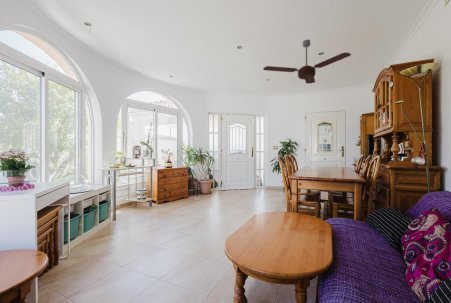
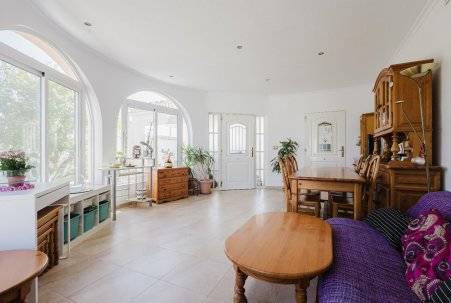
- ceiling fan [262,39,352,85]
